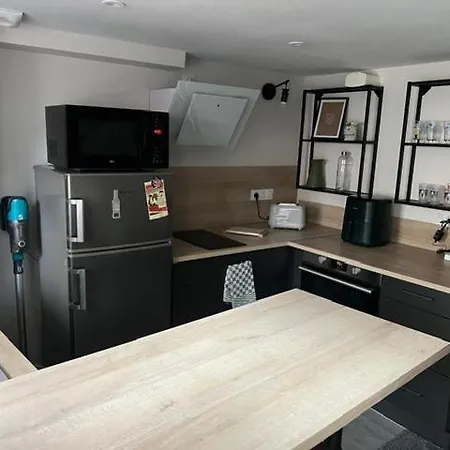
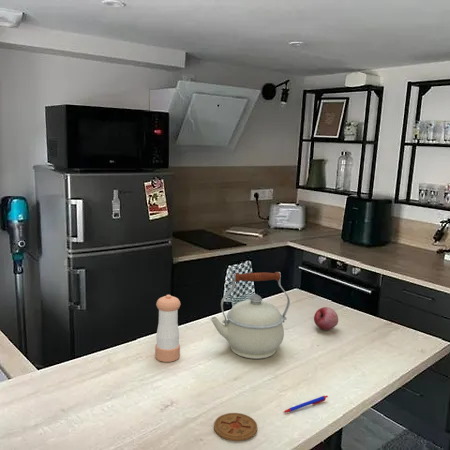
+ kettle [210,271,291,360]
+ coaster [213,412,258,442]
+ pen [282,395,329,414]
+ fruit [313,306,339,331]
+ pepper shaker [154,294,181,363]
